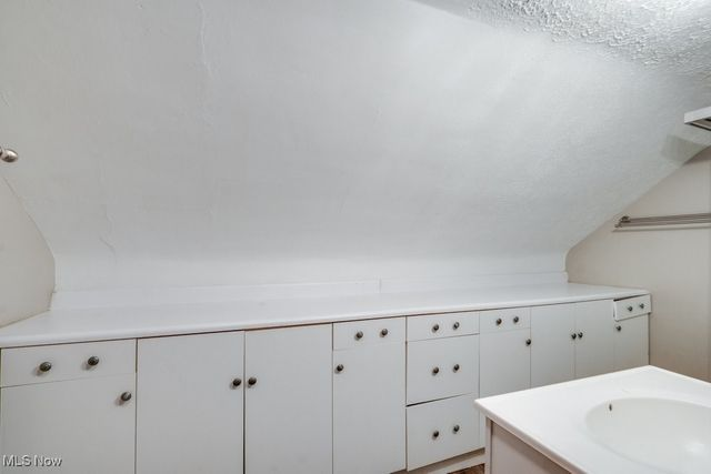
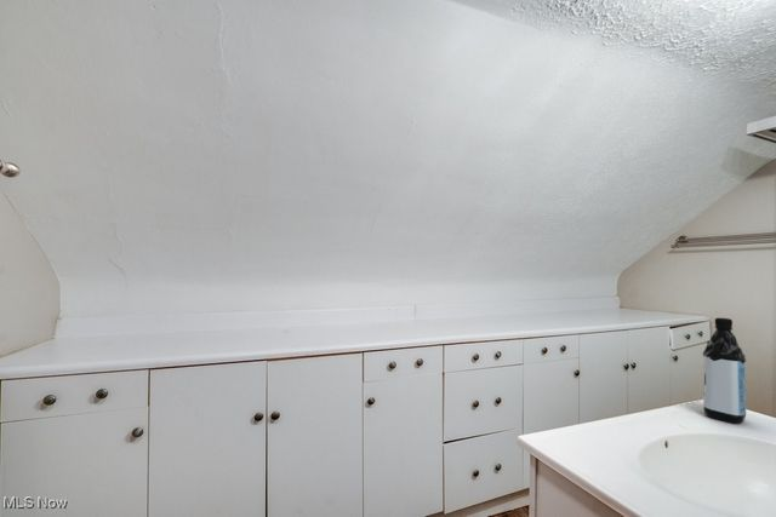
+ water bottle [702,317,747,425]
